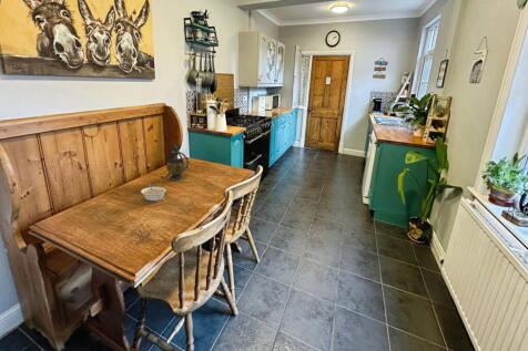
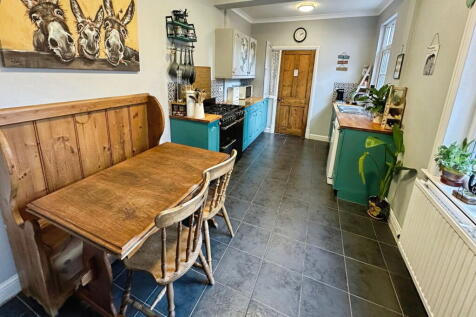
- legume [140,183,167,203]
- teapot [160,144,190,182]
